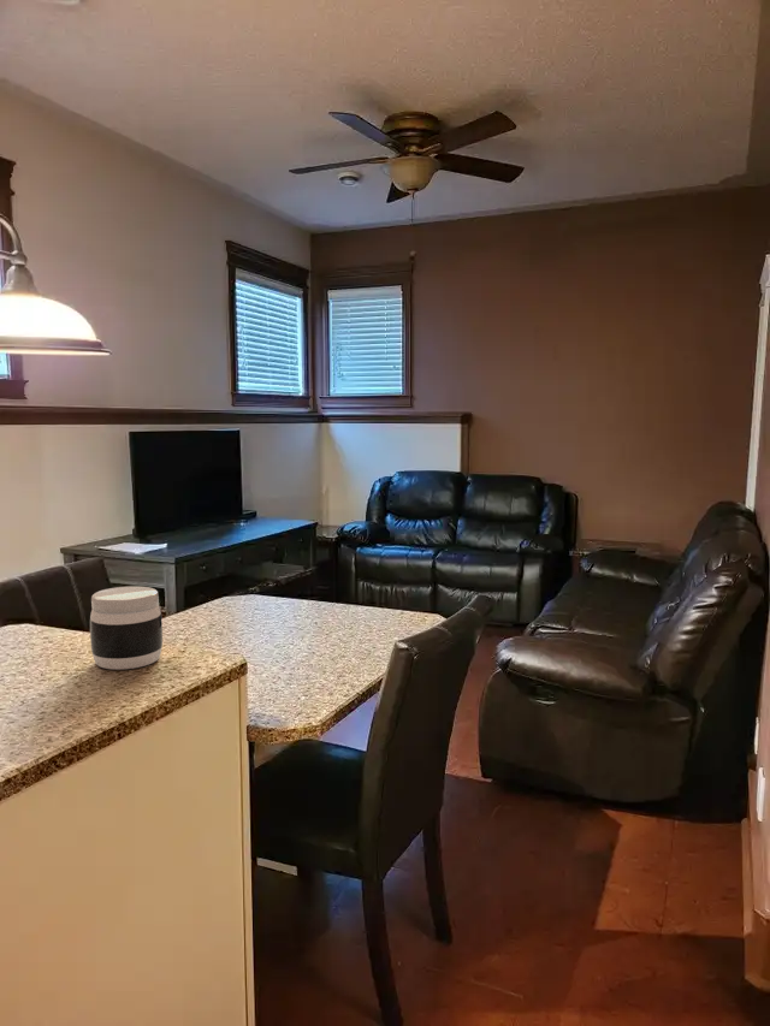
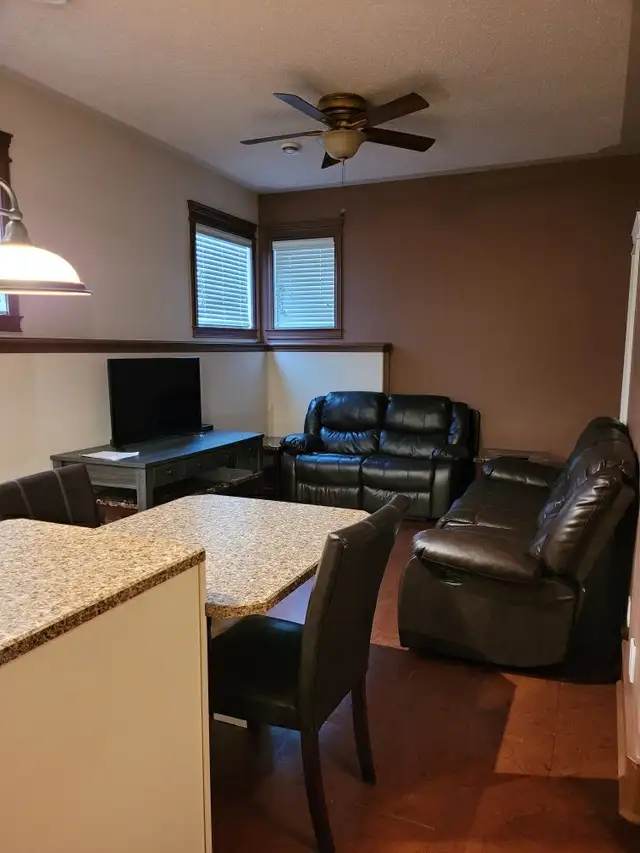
- jar [89,586,164,671]
